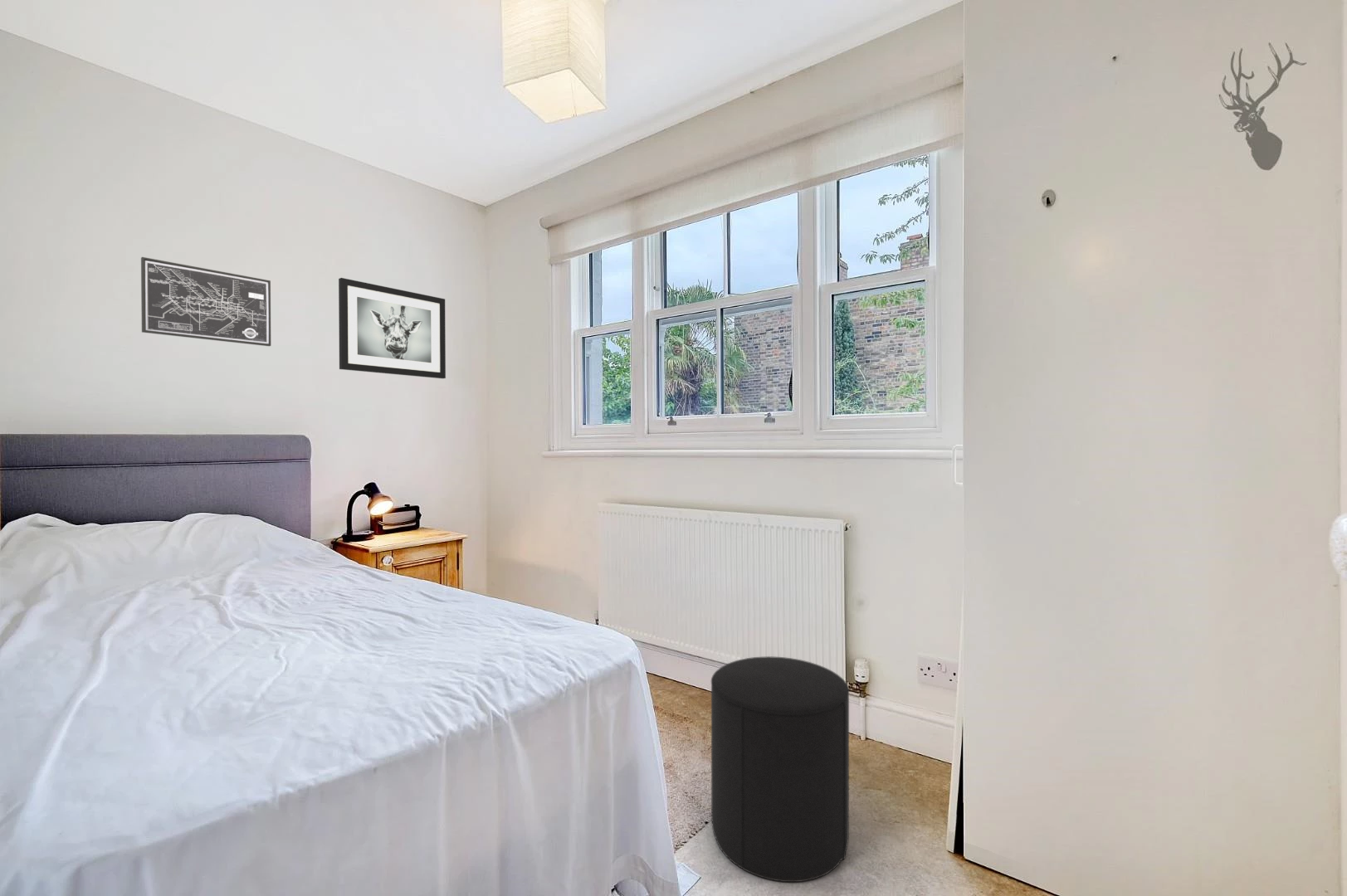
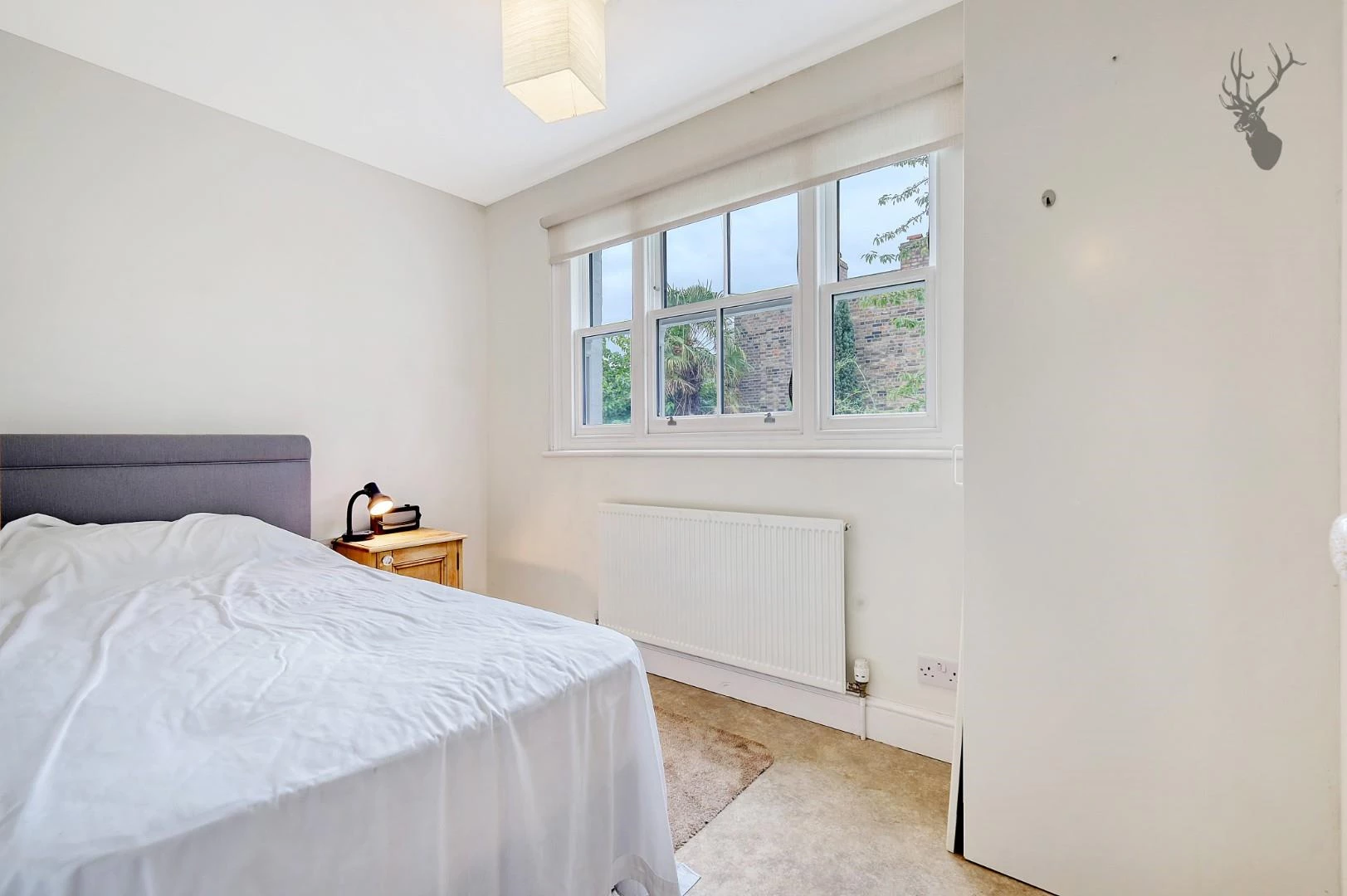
- stool [710,655,850,883]
- wall art [338,277,447,379]
- wall art [140,256,271,347]
